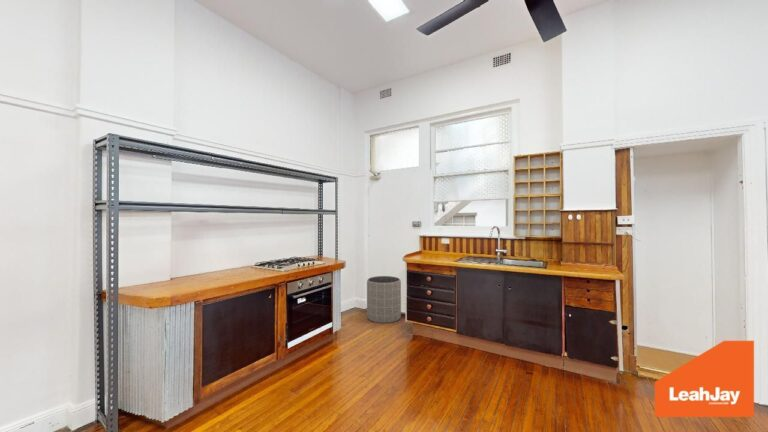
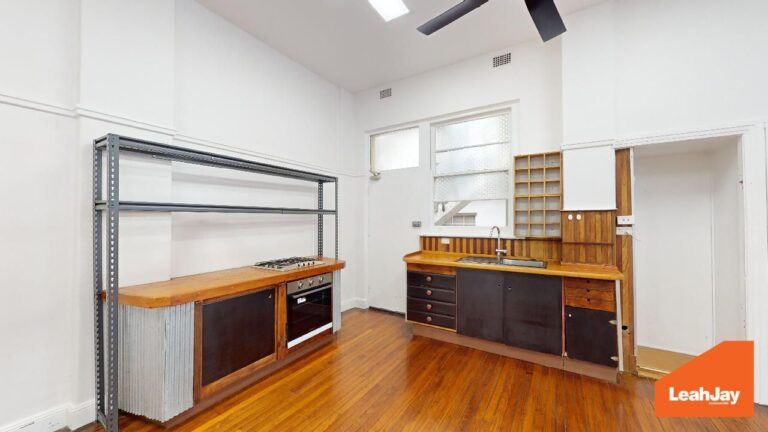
- trash can [366,275,402,324]
